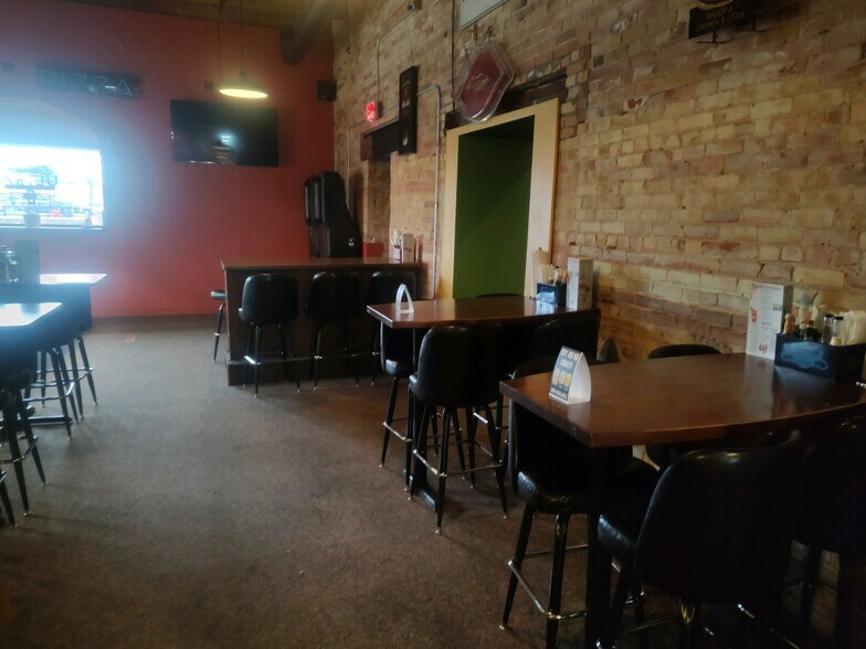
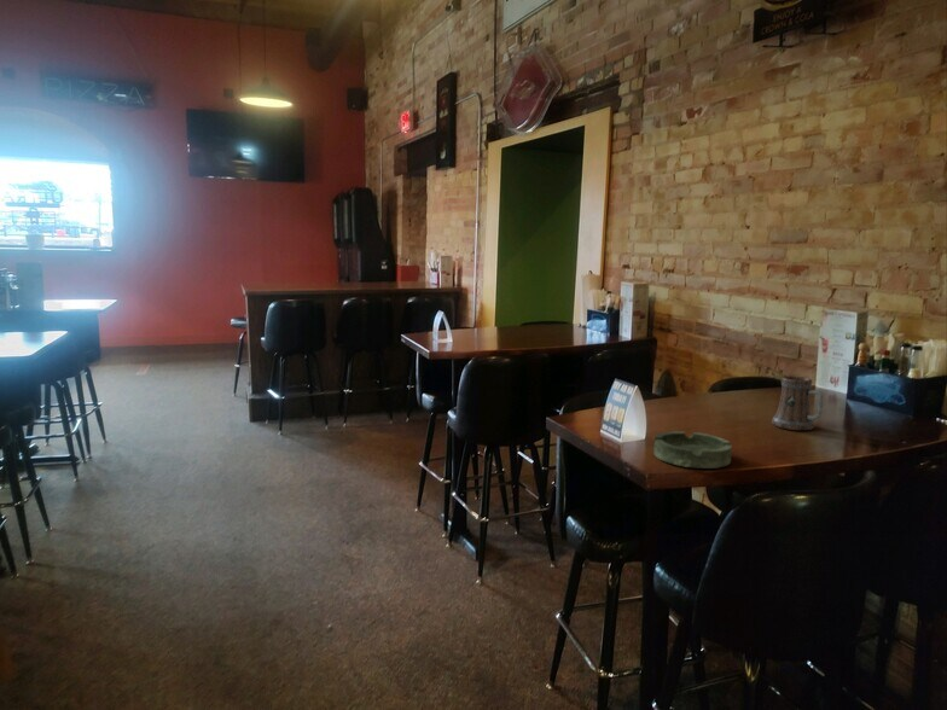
+ beer mug [771,374,825,431]
+ ashtray [652,430,733,470]
